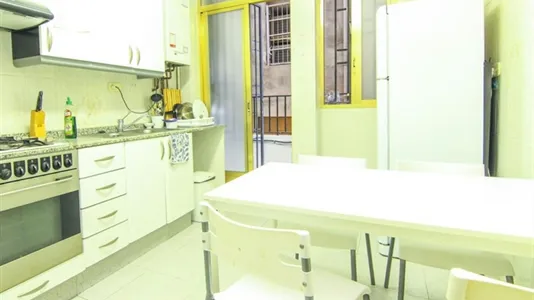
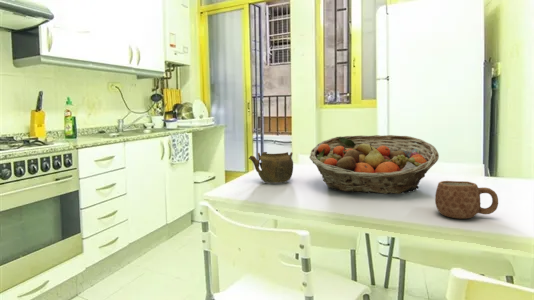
+ mug [434,180,499,220]
+ teapot [248,151,294,184]
+ fruit basket [308,134,440,195]
